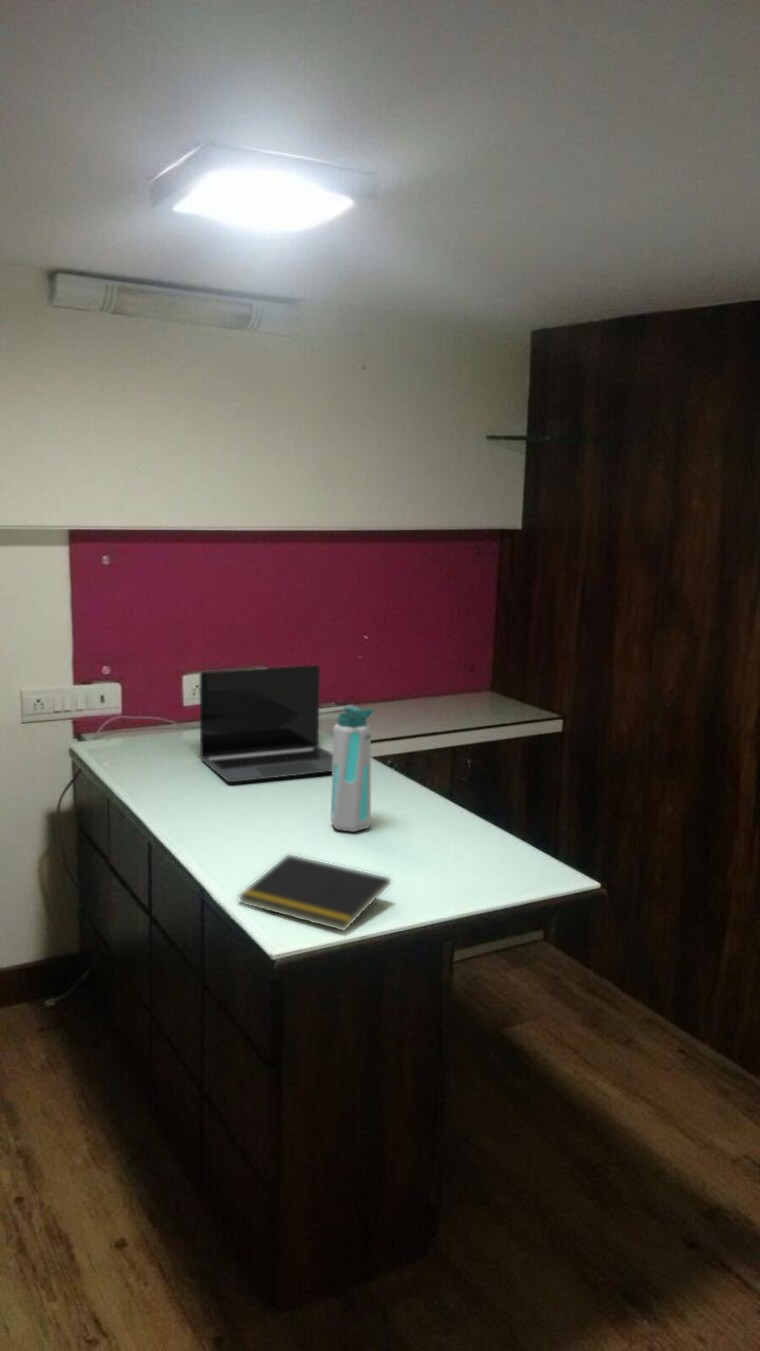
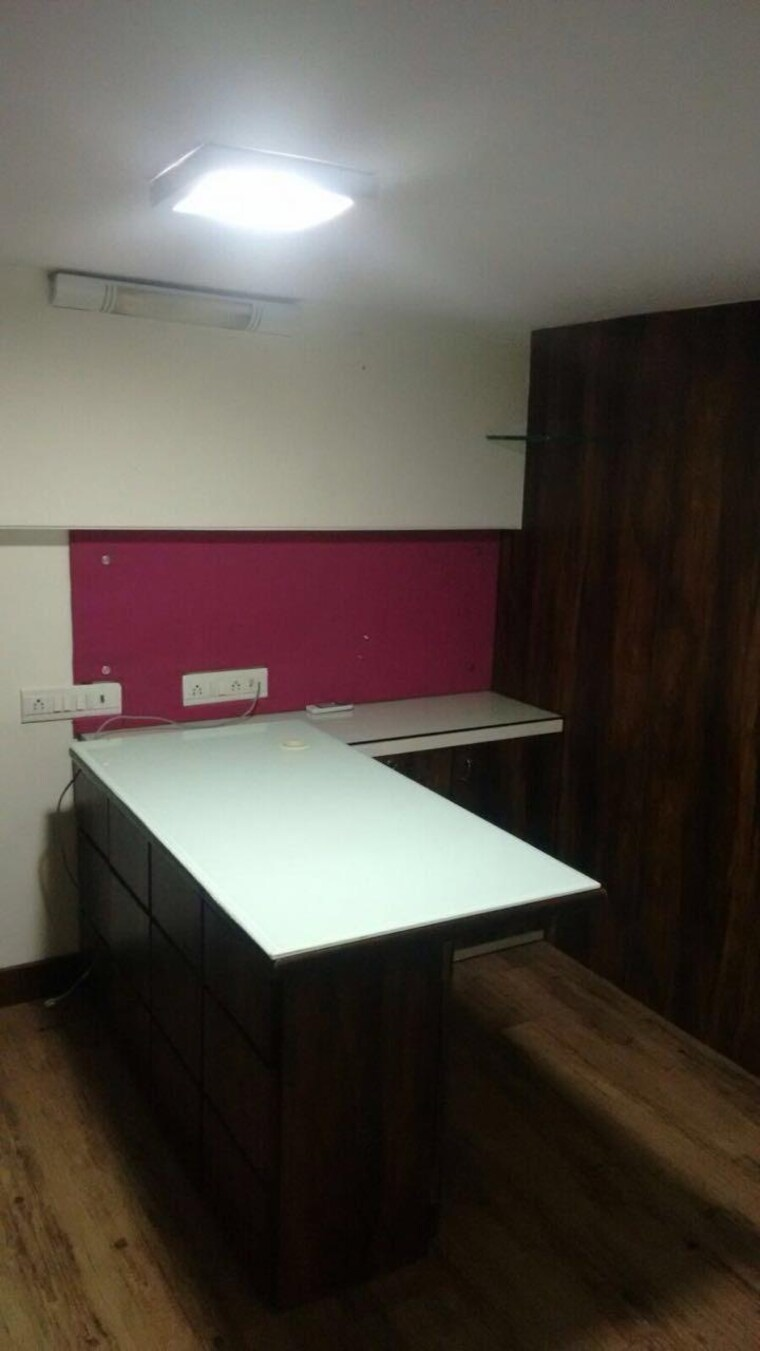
- water bottle [330,705,375,833]
- notepad [237,853,392,932]
- laptop [199,664,333,783]
